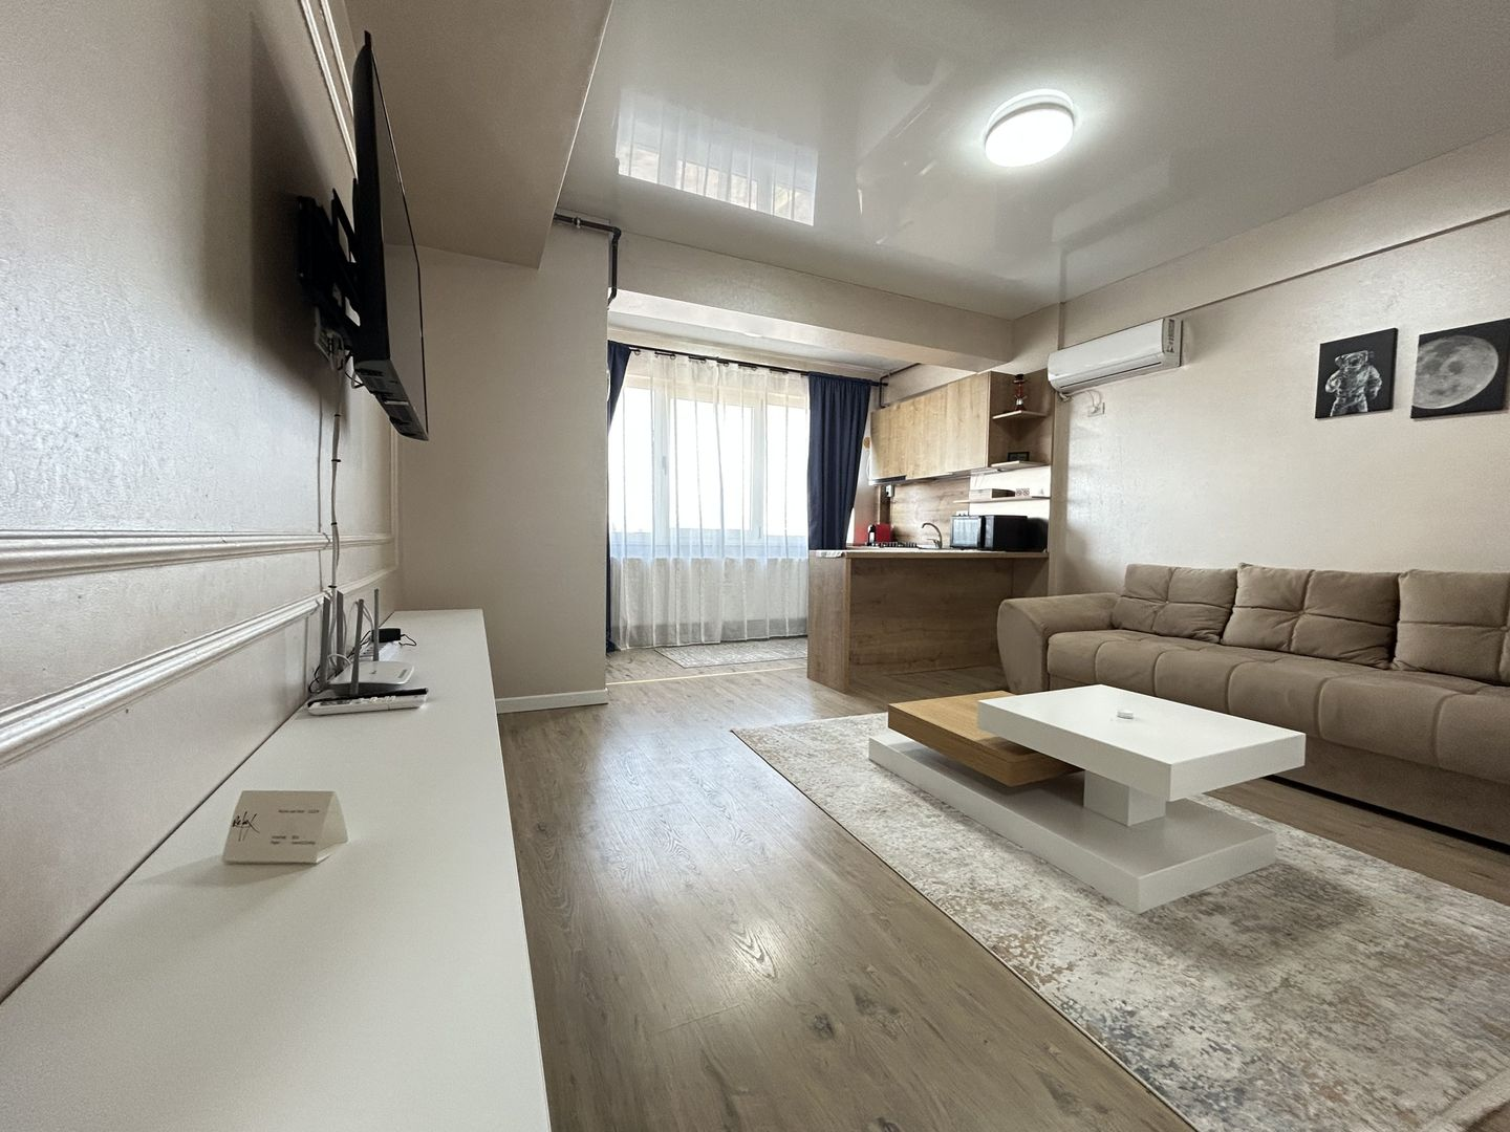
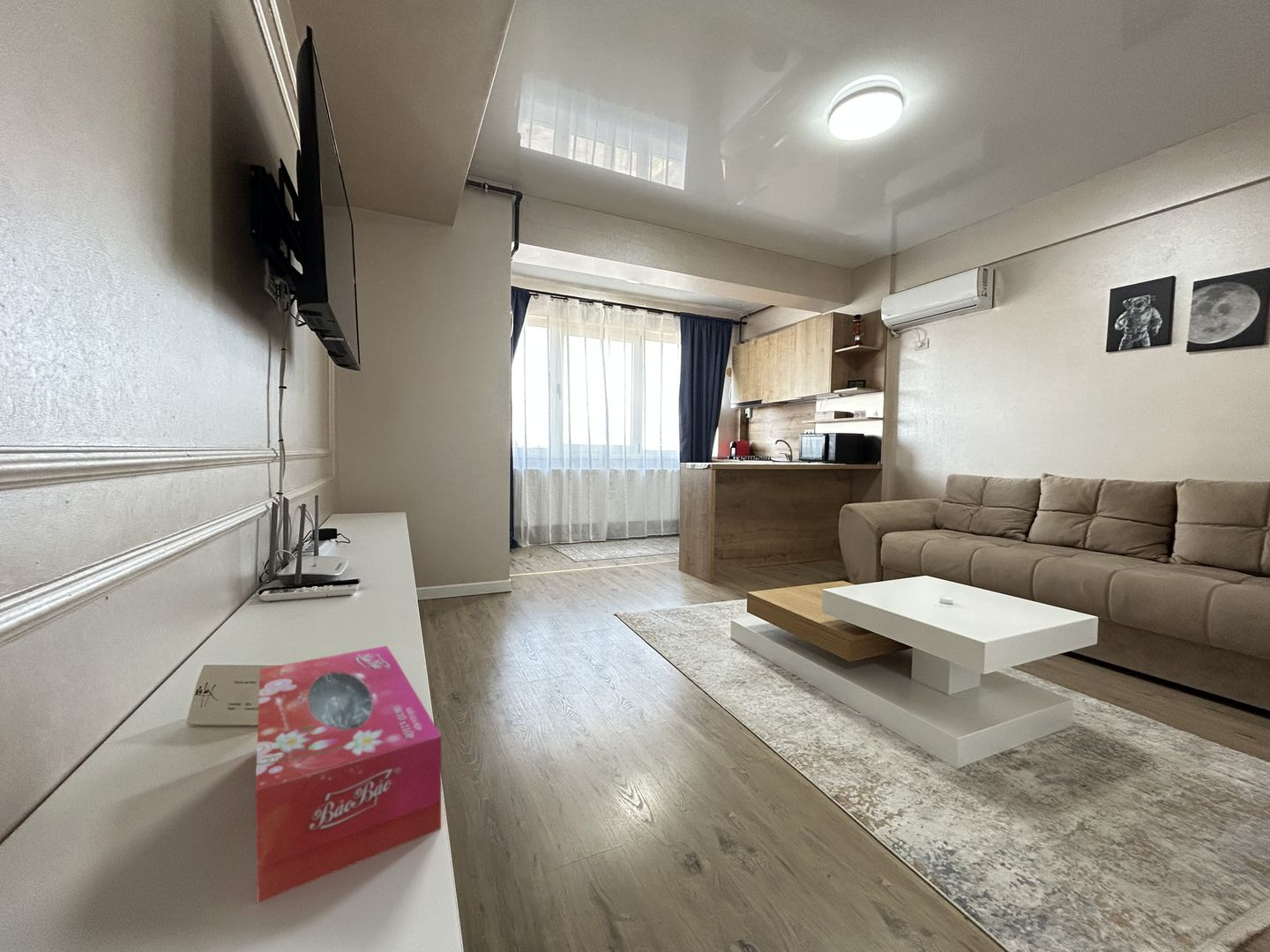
+ tissue box [255,644,442,904]
